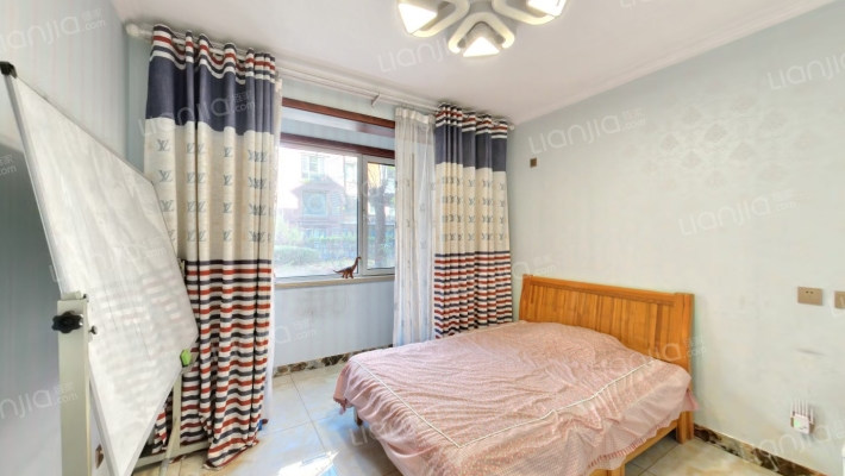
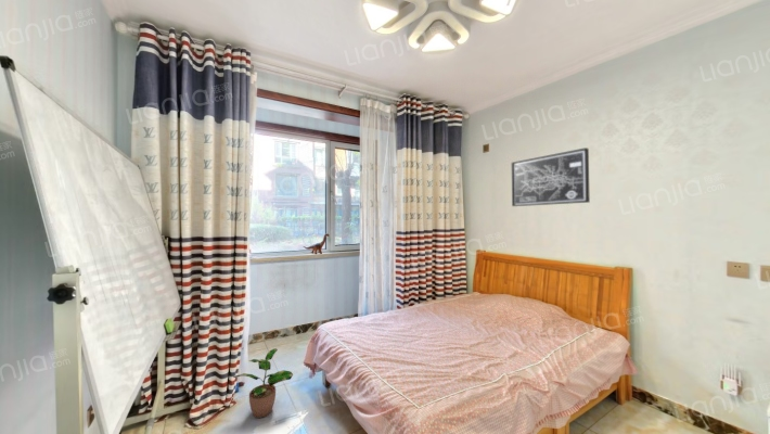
+ potted plant [232,347,294,419]
+ wall art [511,146,591,207]
